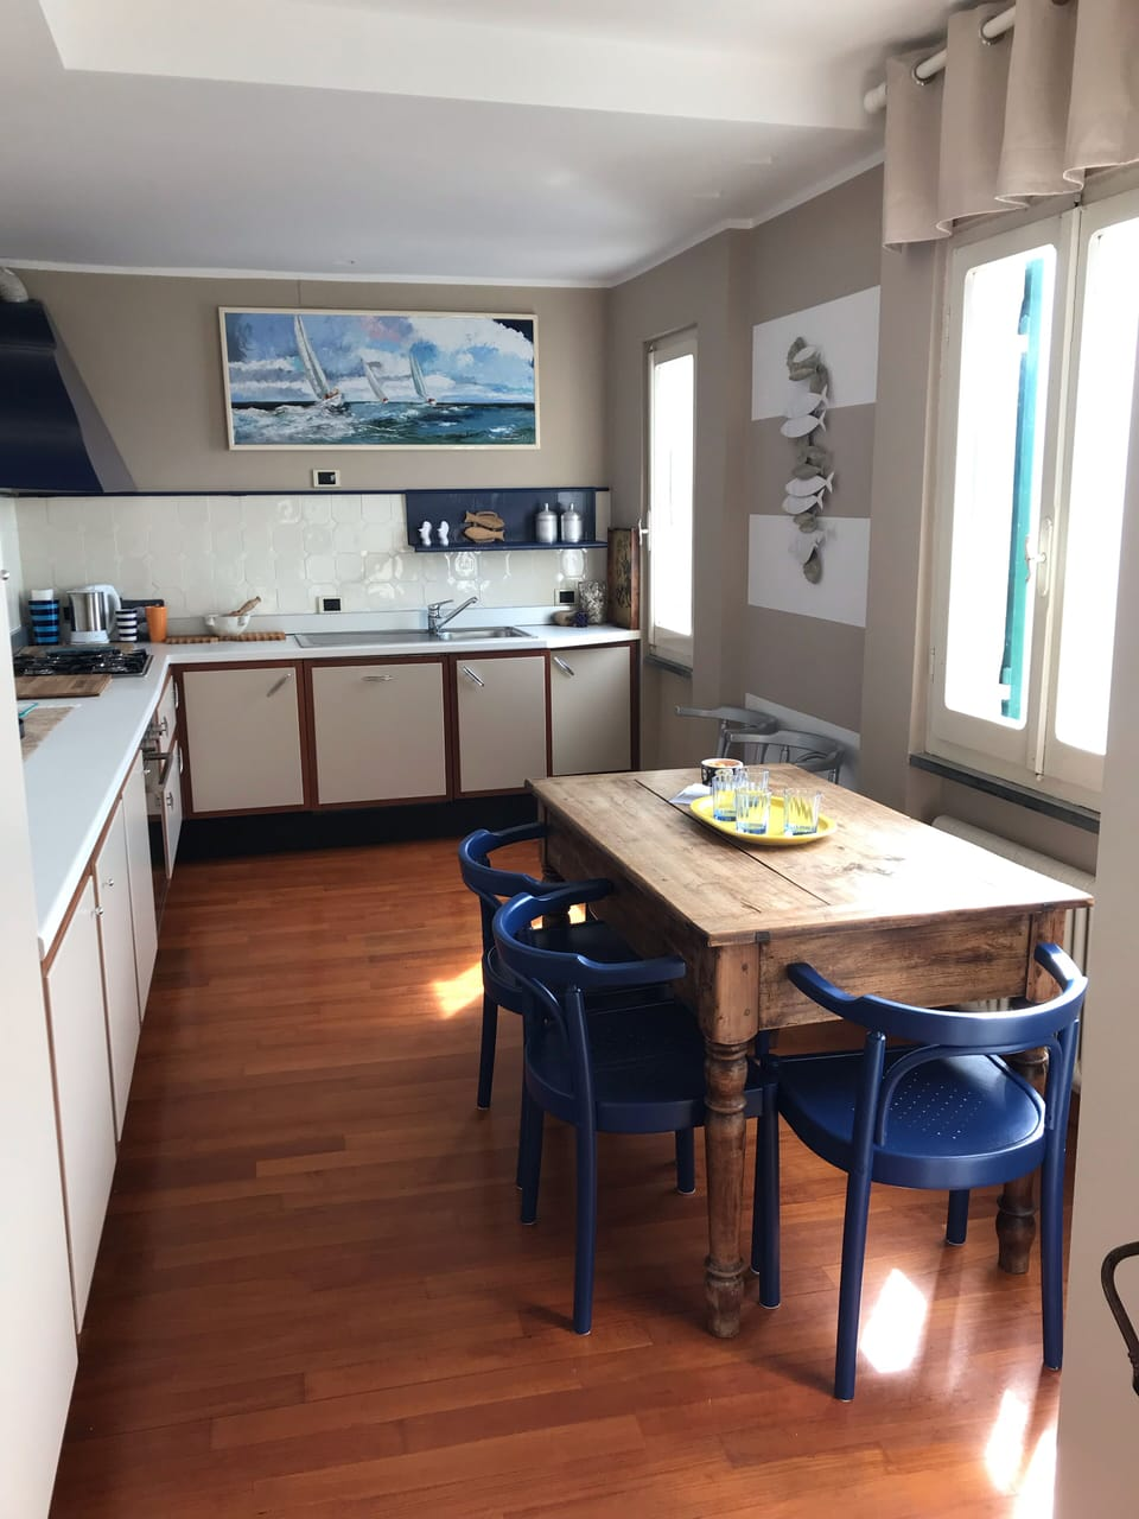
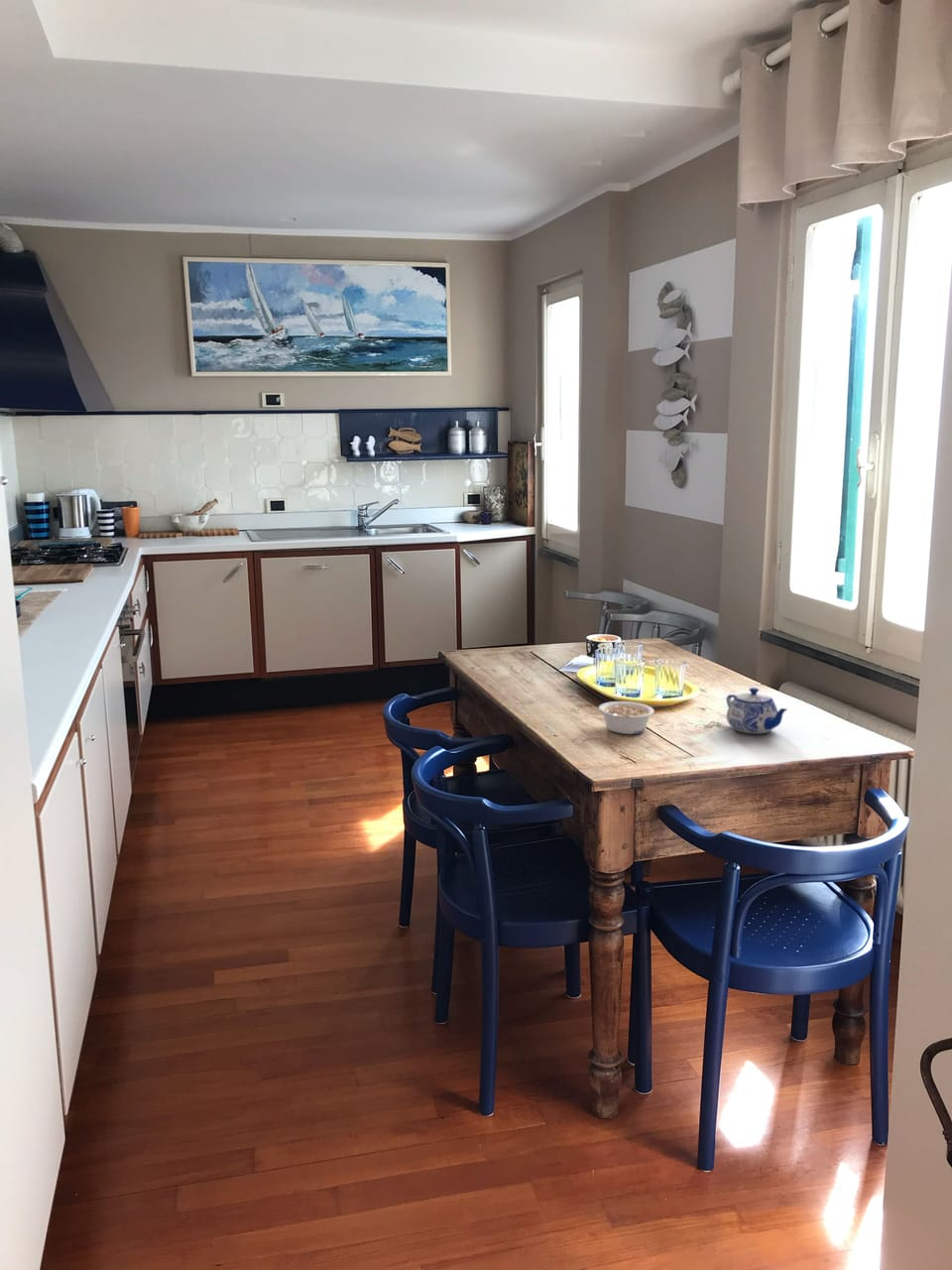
+ legume [598,700,655,735]
+ teapot [725,687,788,735]
